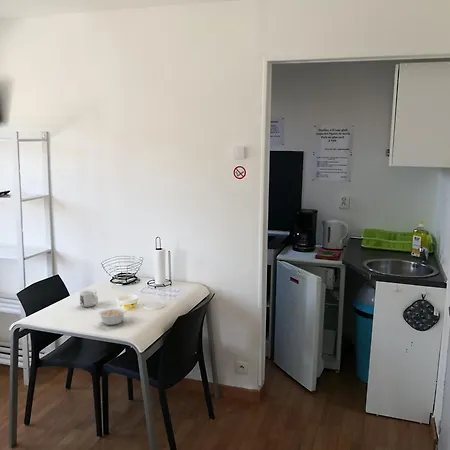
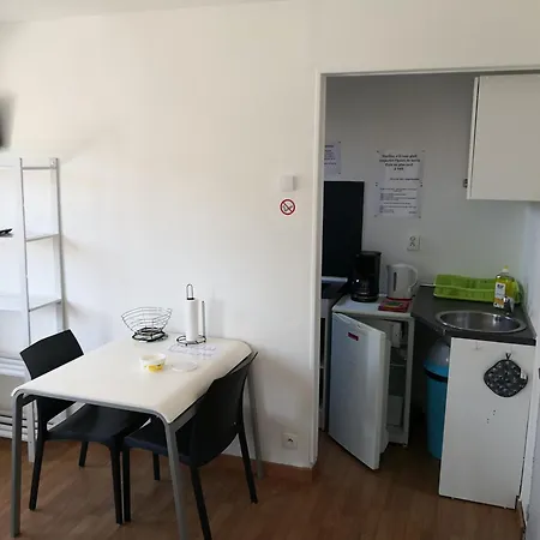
- mug [79,288,99,308]
- legume [97,307,132,326]
